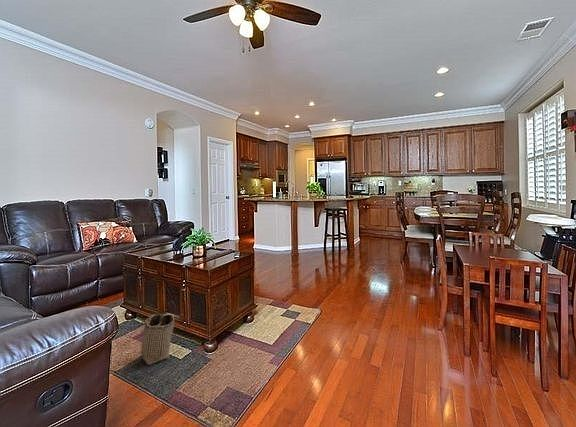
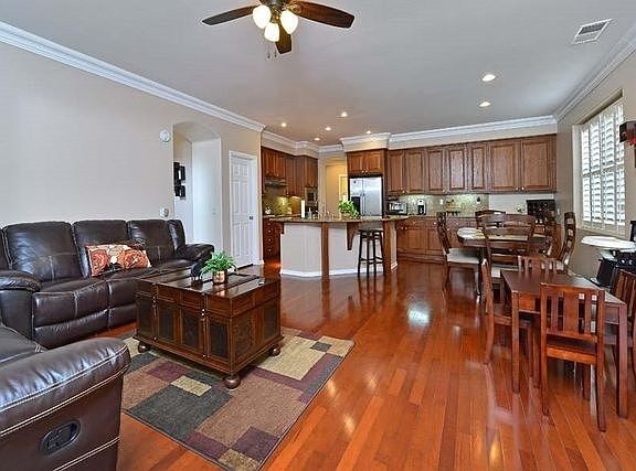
- basket [138,312,181,366]
